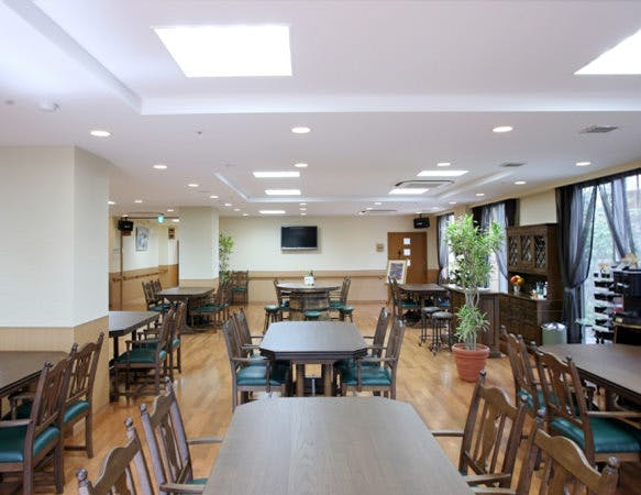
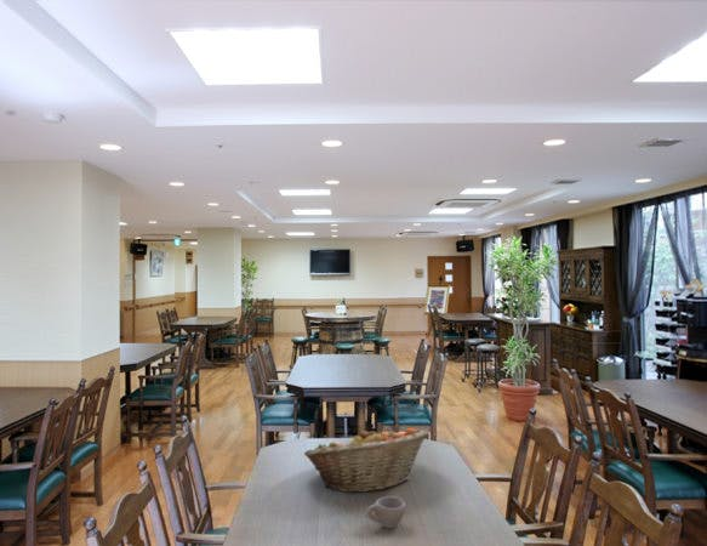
+ fruit basket [303,427,429,494]
+ cup [366,495,406,529]
